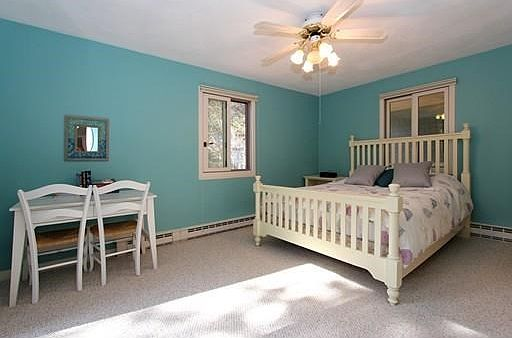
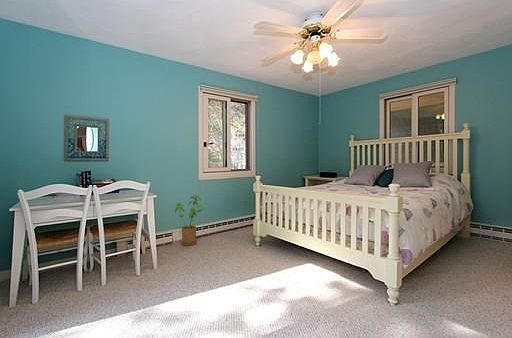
+ house plant [173,194,205,246]
